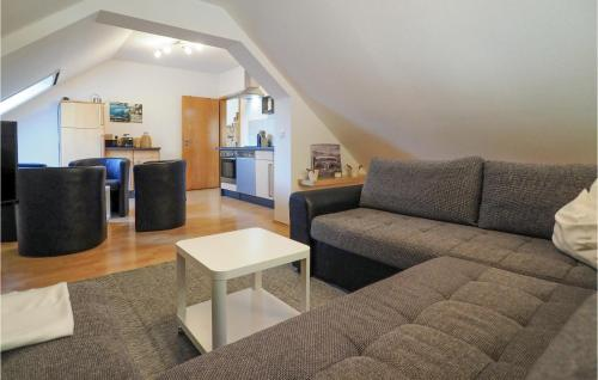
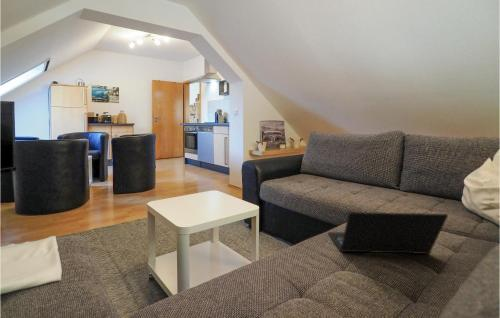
+ laptop [327,211,449,255]
